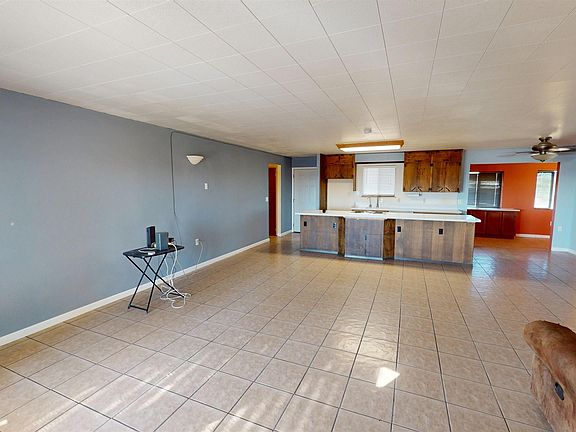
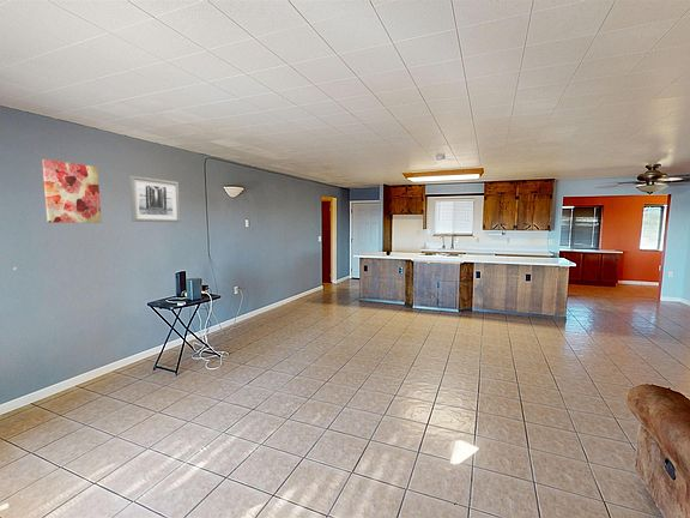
+ wall art [41,158,103,224]
+ wall art [128,174,181,223]
